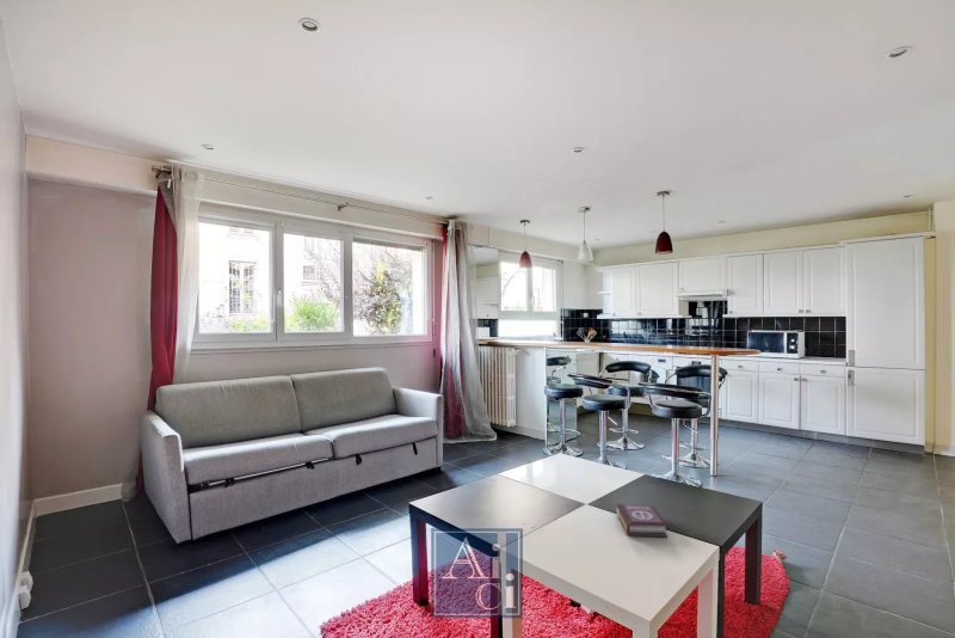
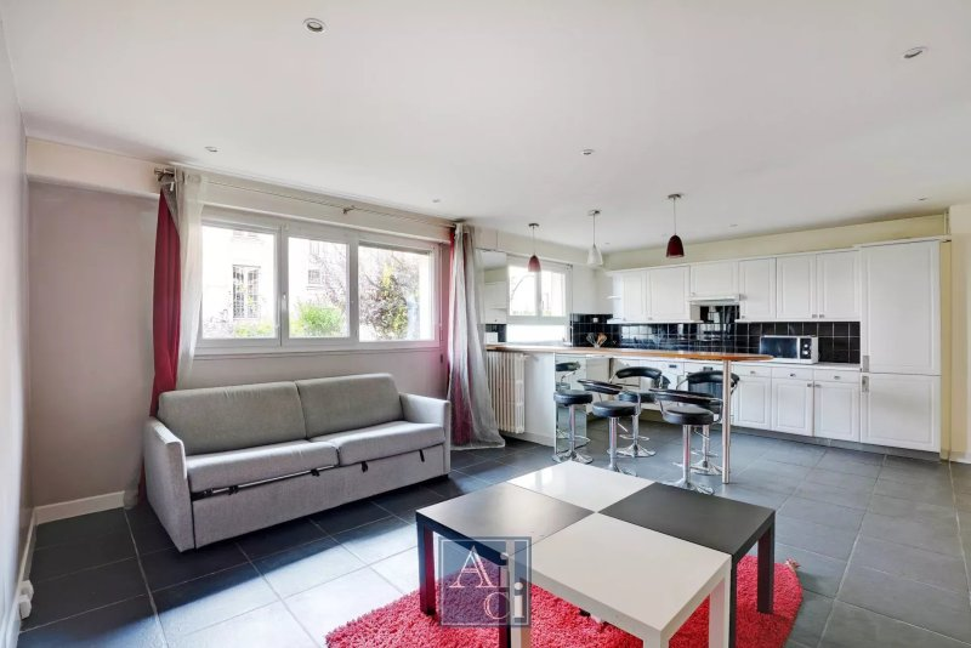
- book [615,503,668,539]
